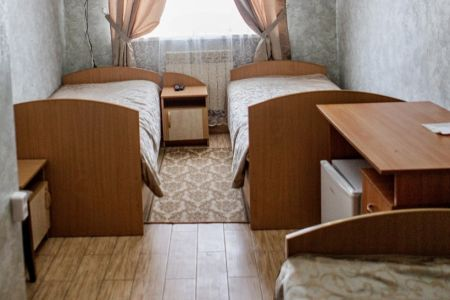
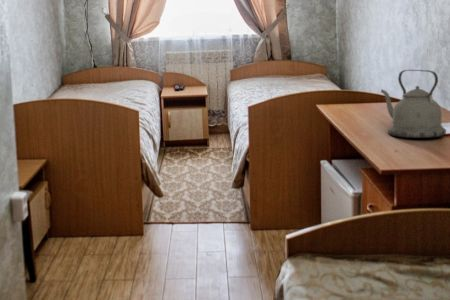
+ kettle [380,69,447,139]
